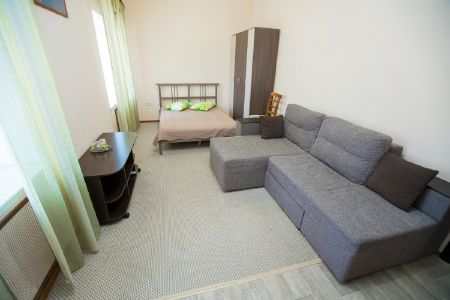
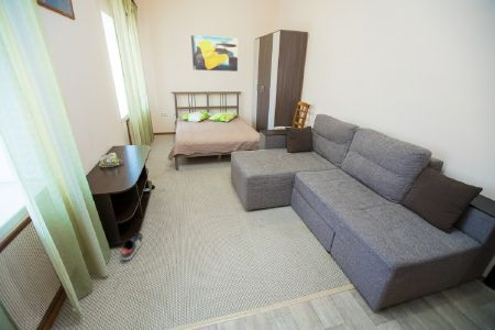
+ wall art [190,34,239,73]
+ sneaker [120,232,144,261]
